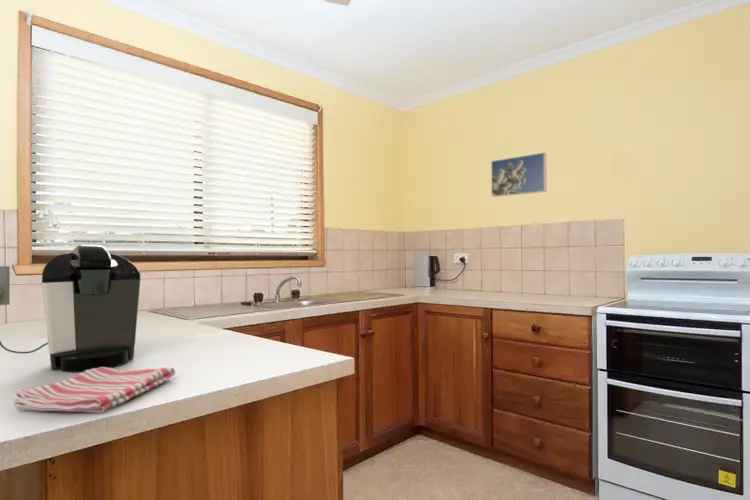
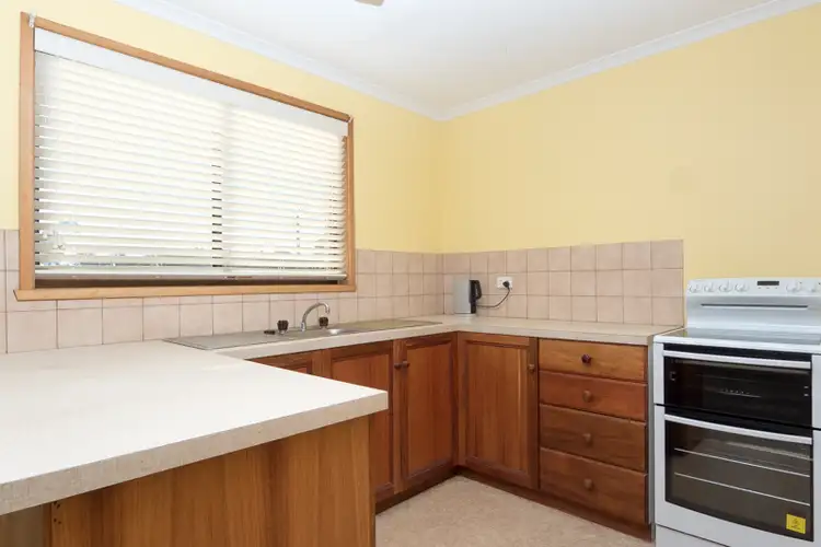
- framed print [490,151,548,198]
- dish towel [12,366,176,413]
- coffee maker [0,244,142,372]
